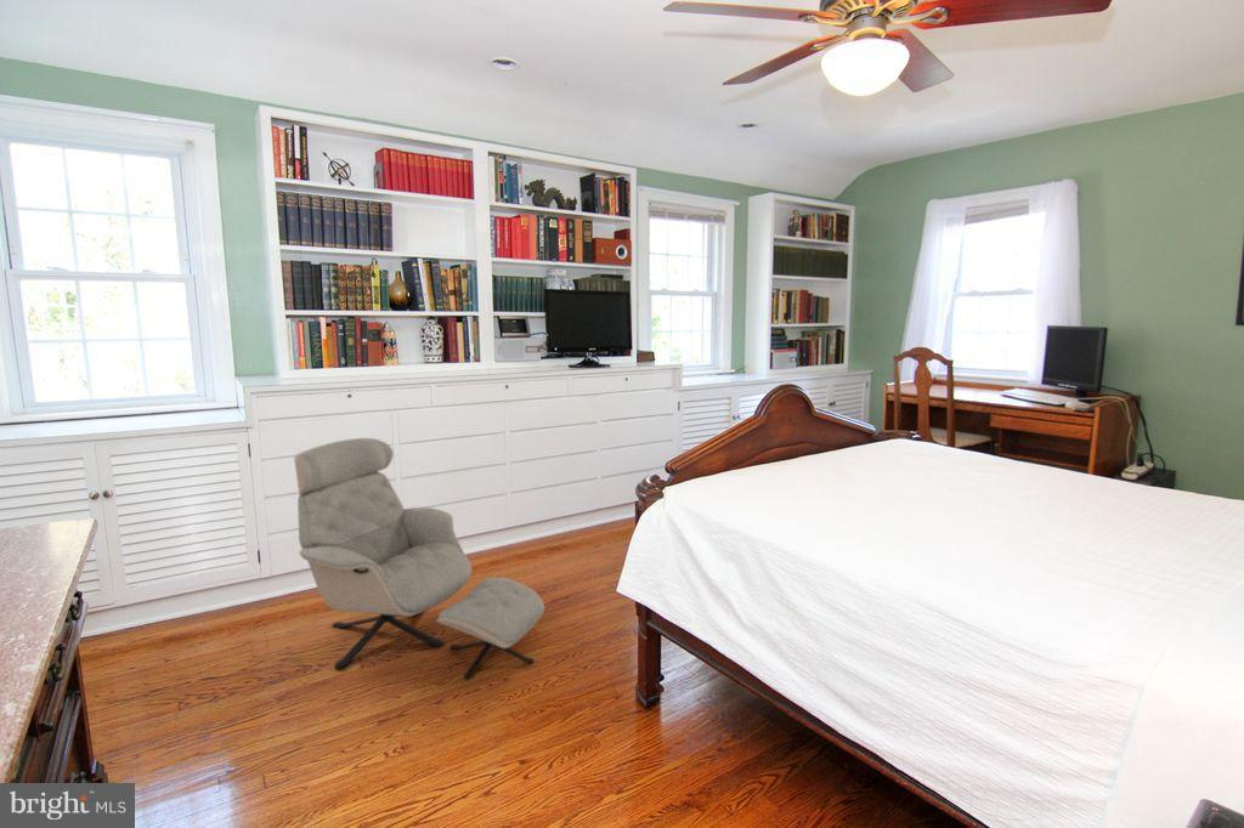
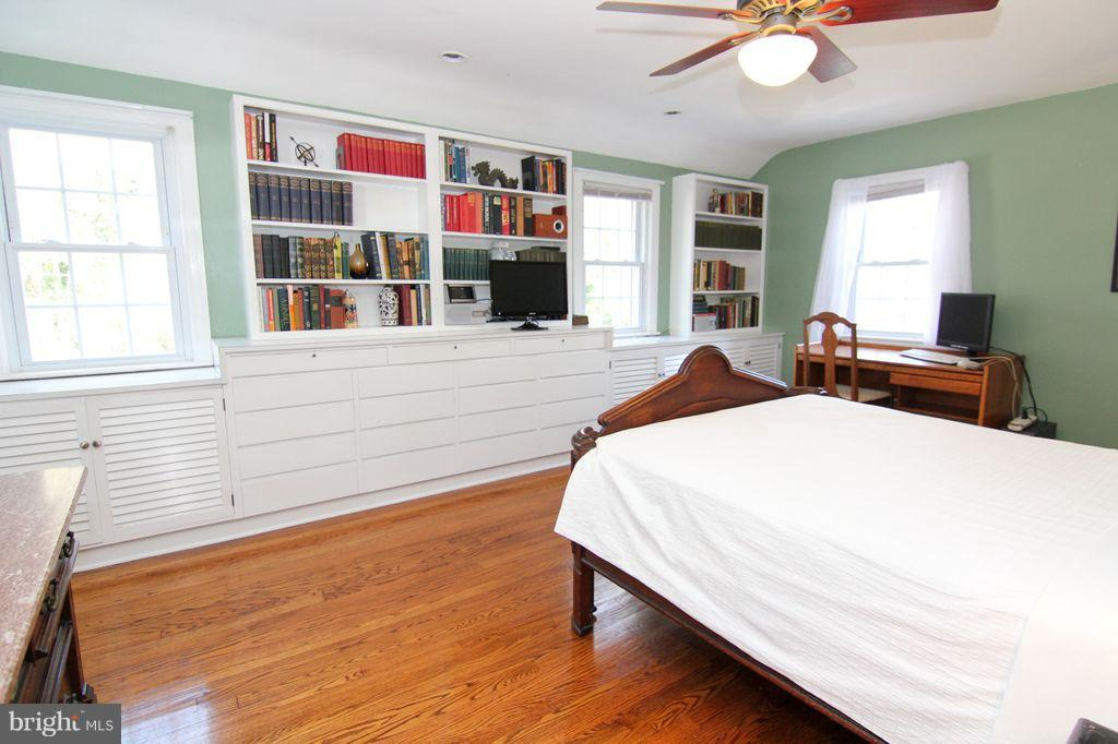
- armchair [293,437,545,680]
